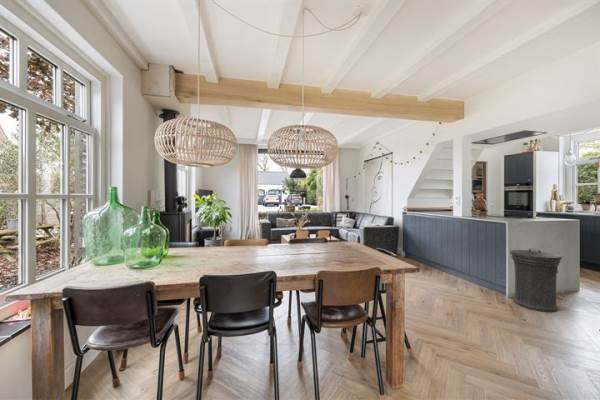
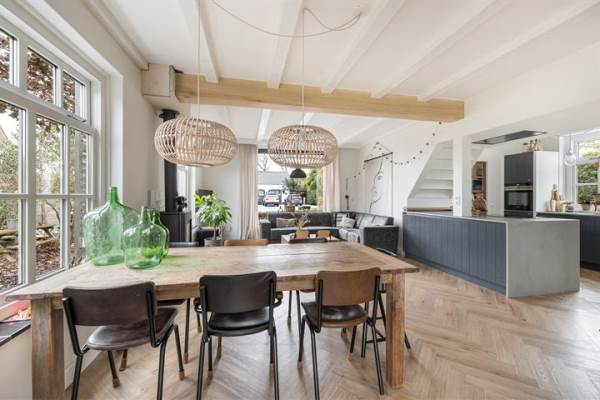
- trash can [509,248,563,313]
